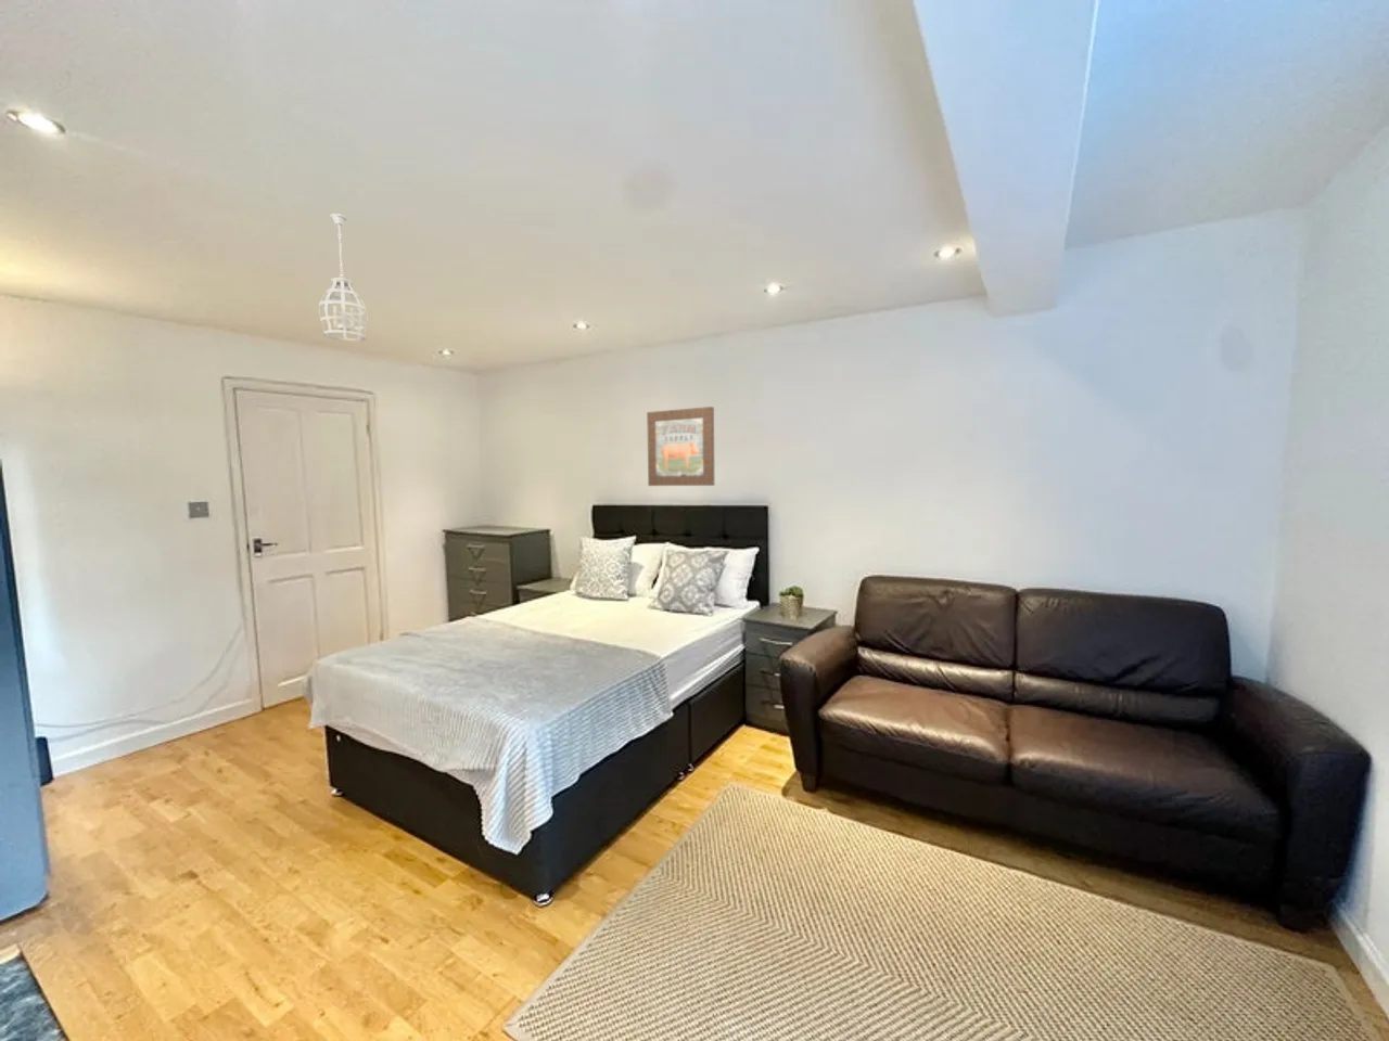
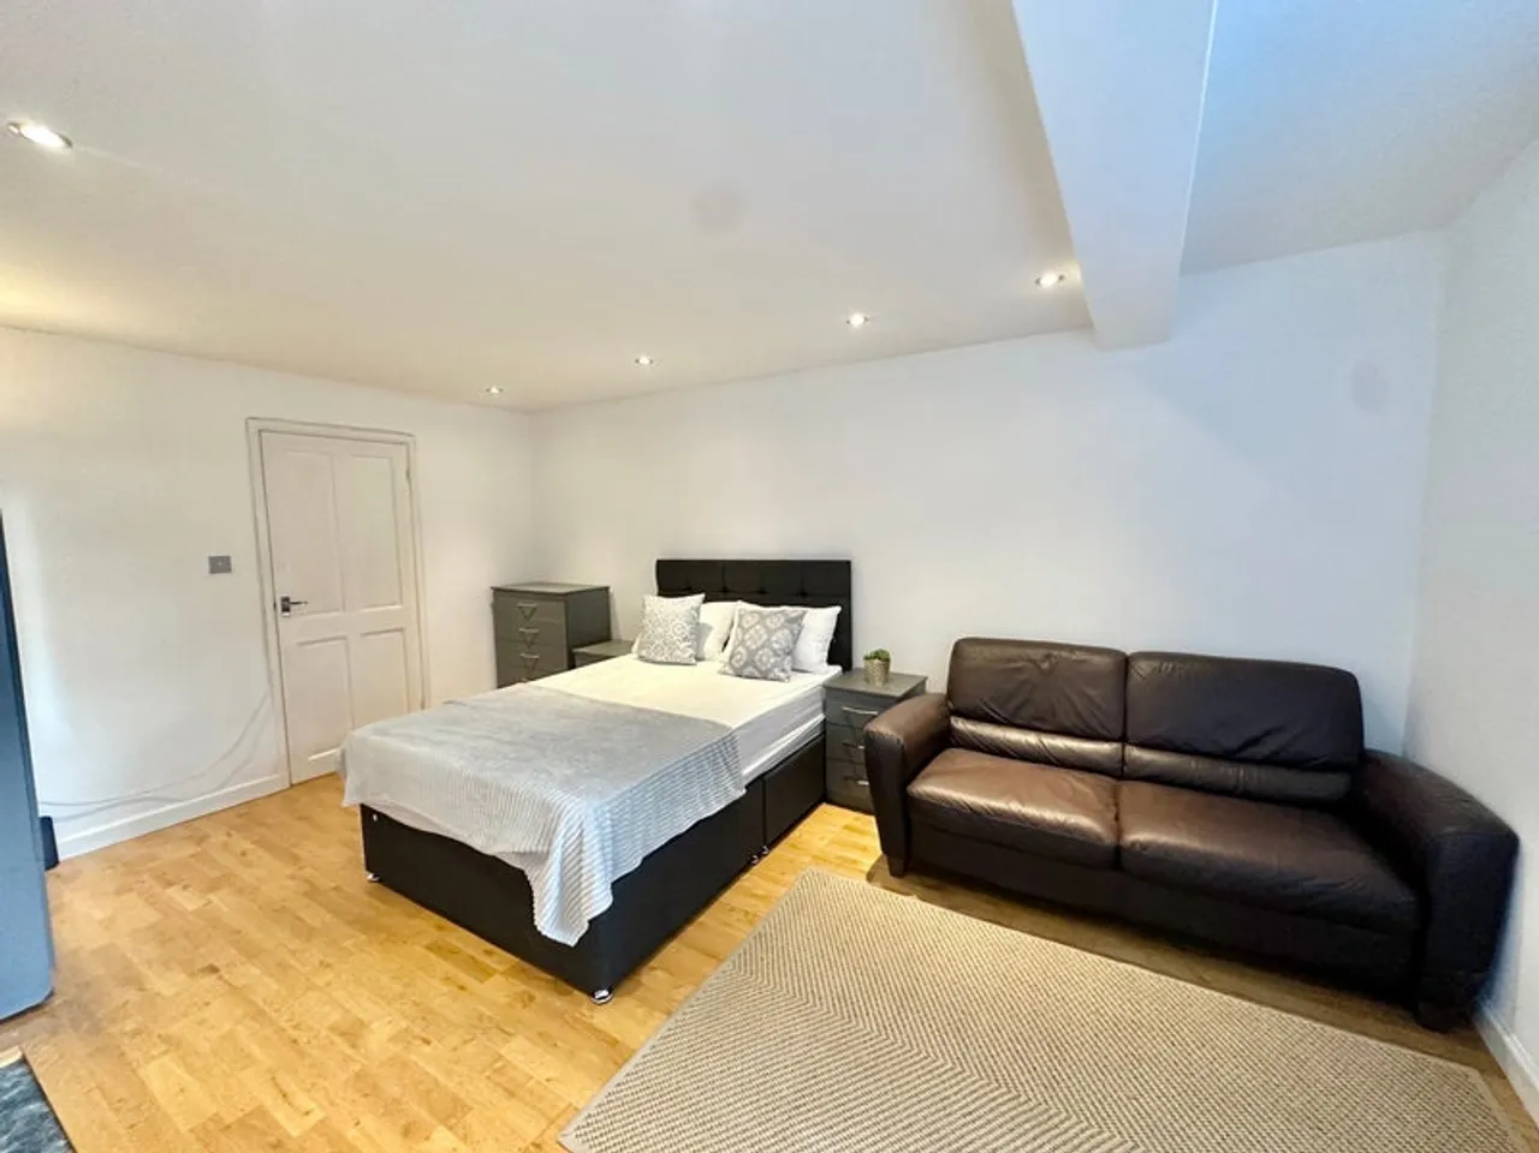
- pendant light [318,212,369,342]
- wall art [645,406,716,487]
